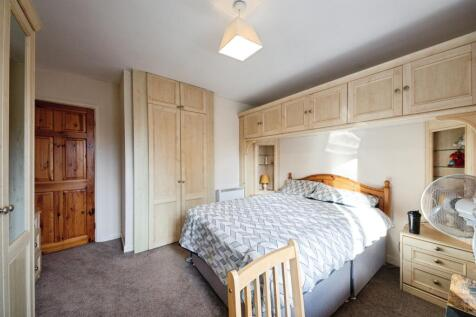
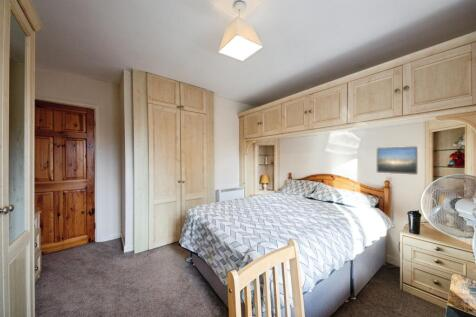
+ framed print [375,145,420,176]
